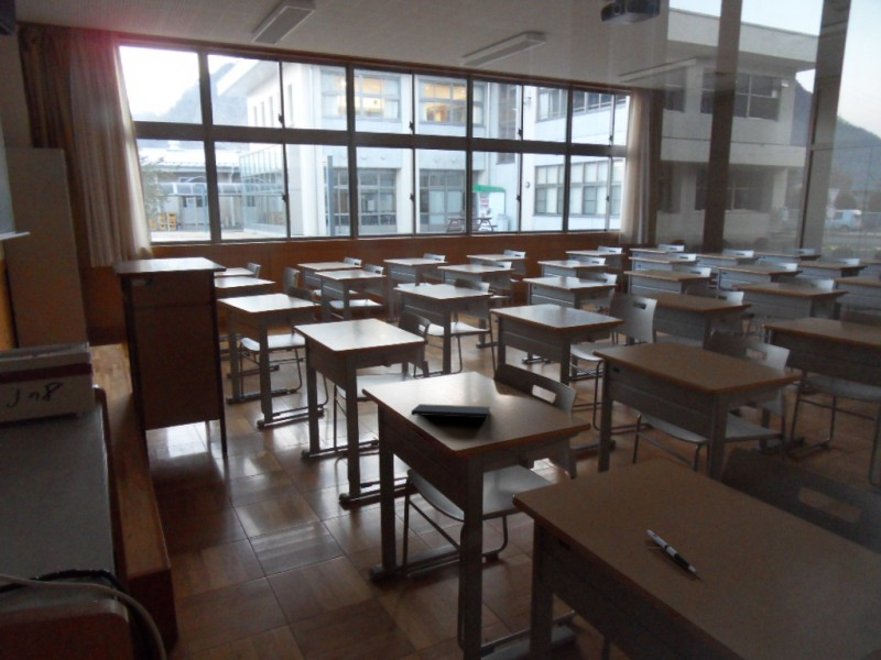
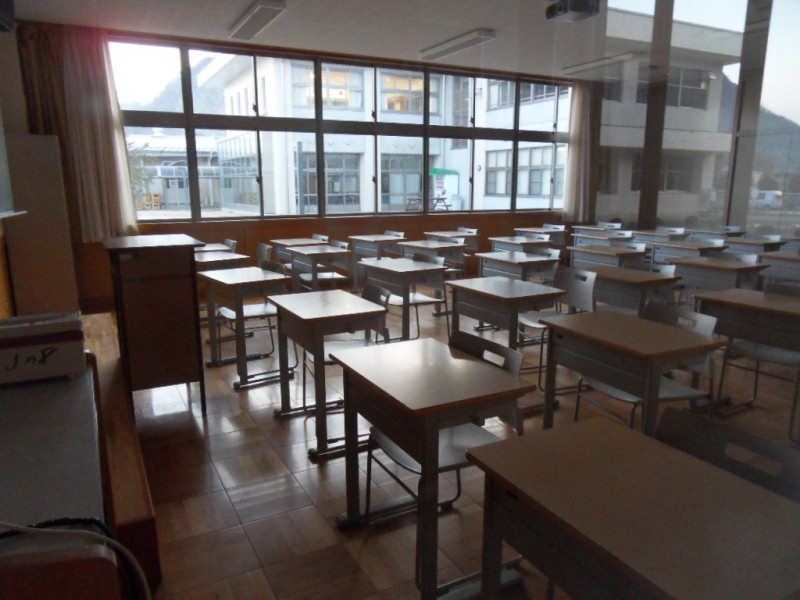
- pen [646,529,698,574]
- notepad [411,403,491,428]
